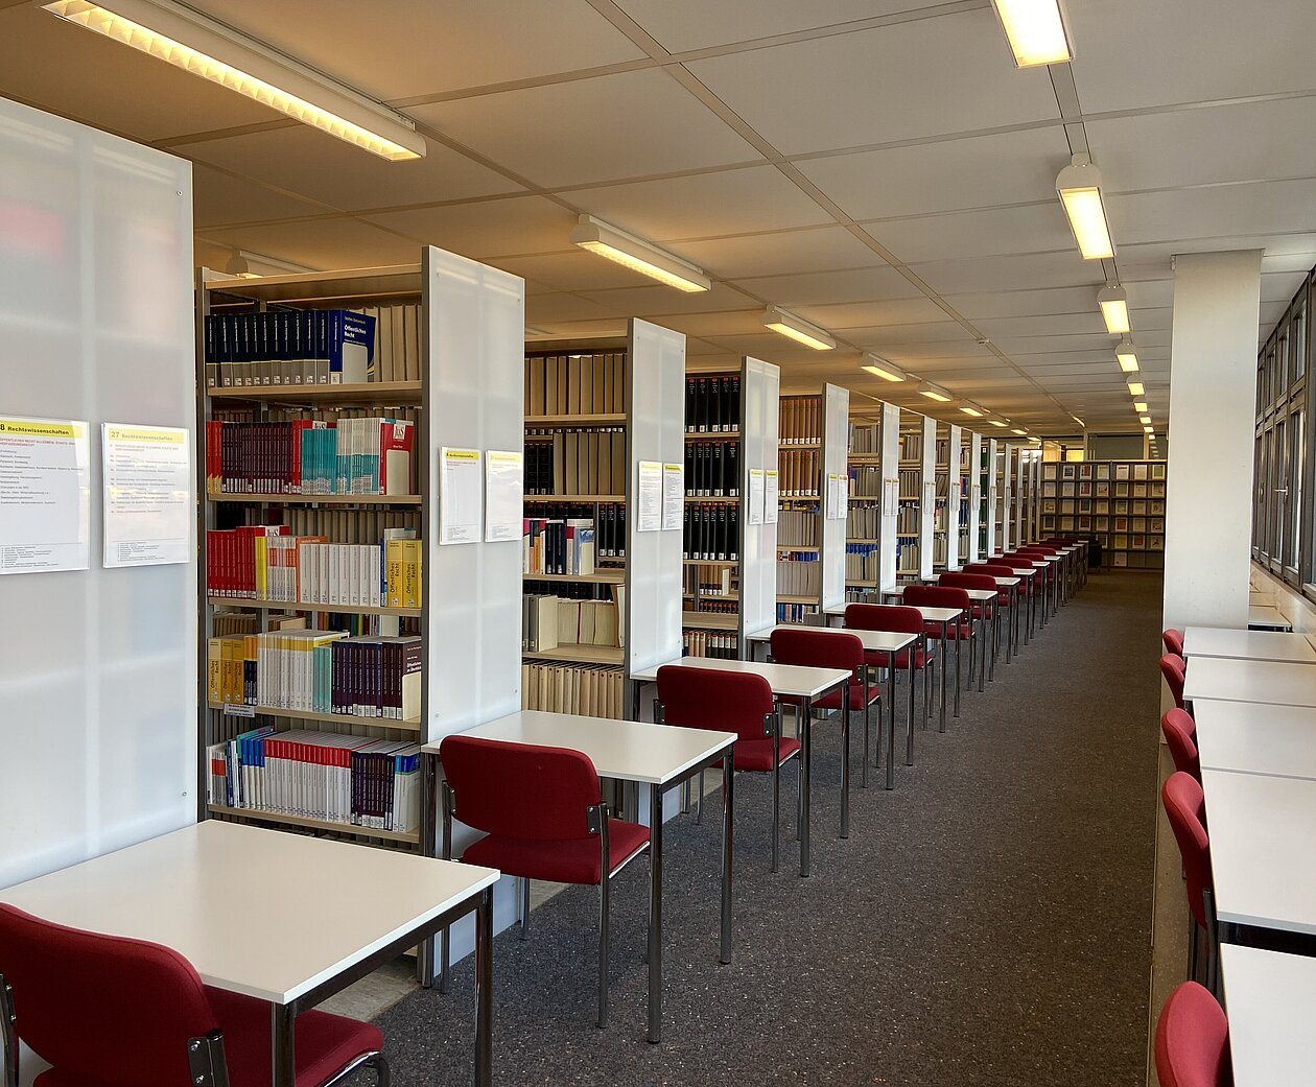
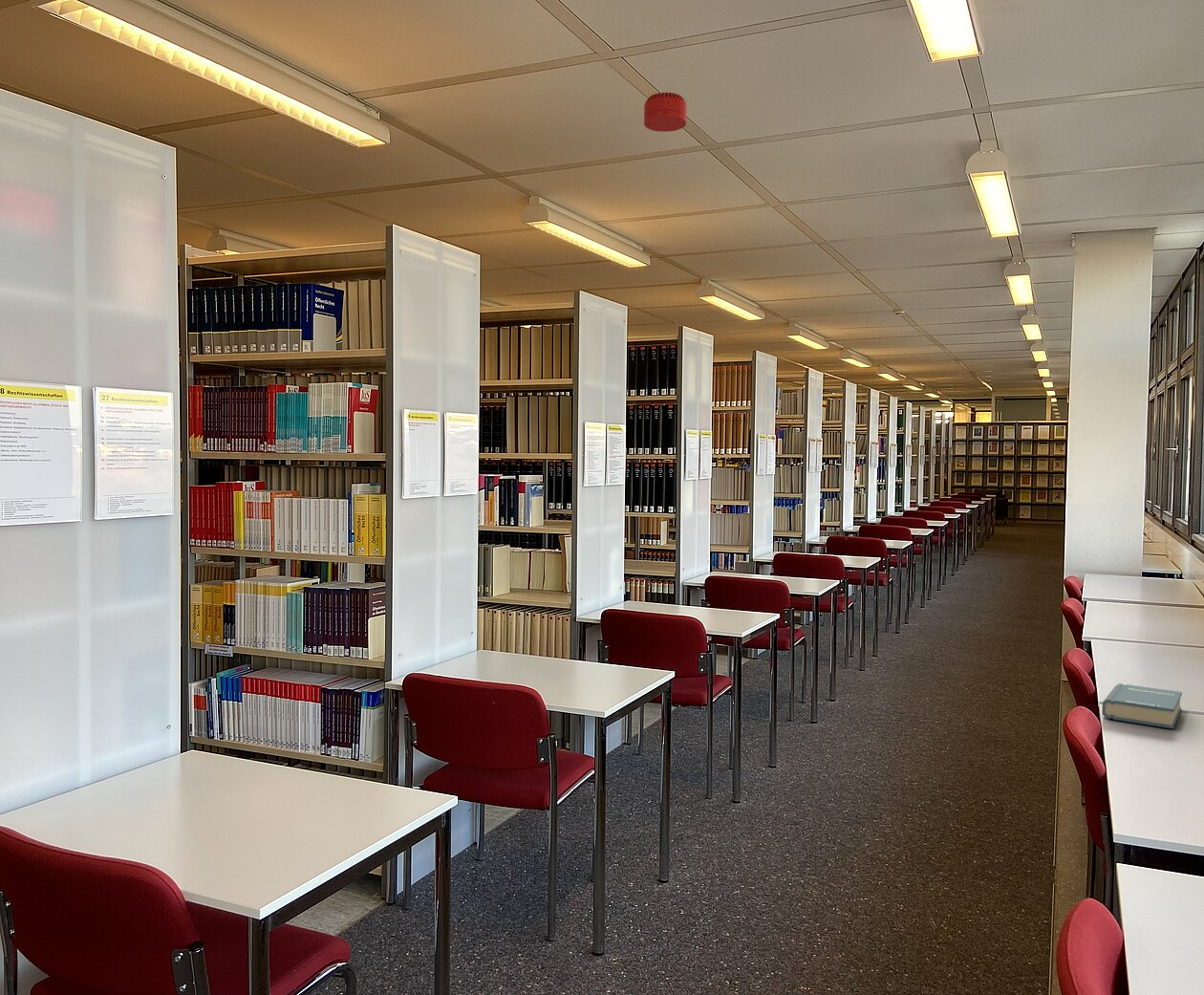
+ hardback book [1102,682,1183,729]
+ smoke detector [643,92,687,133]
